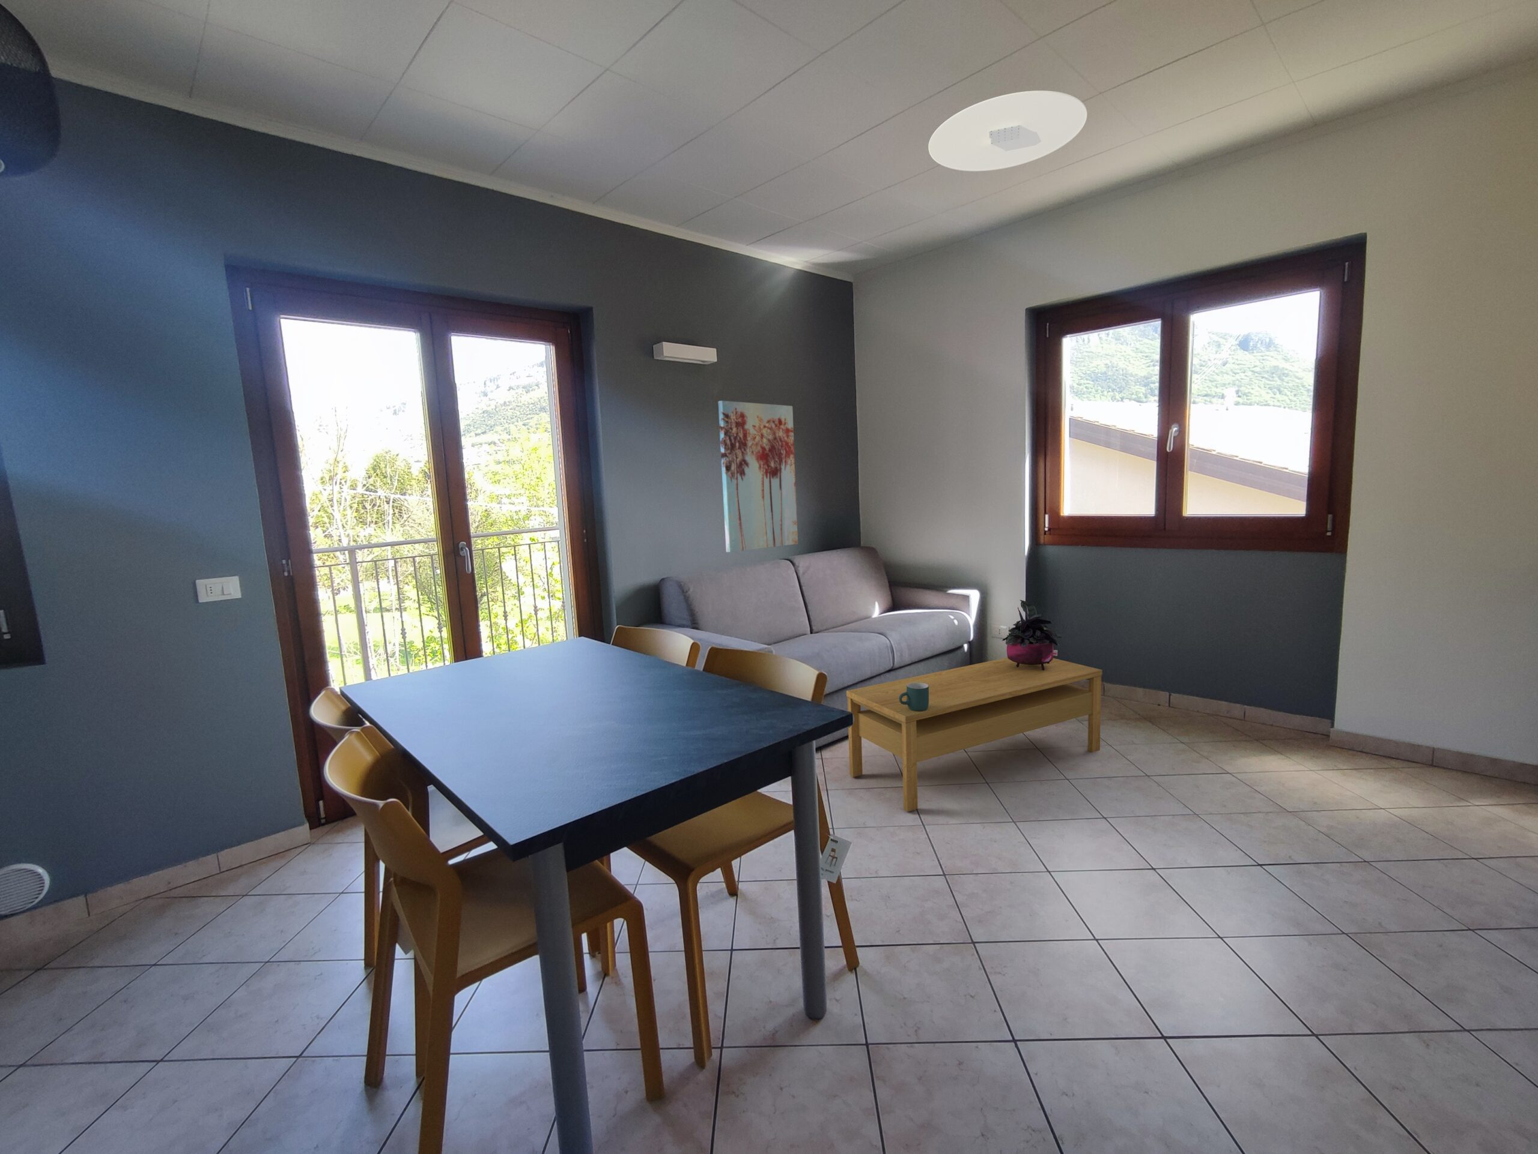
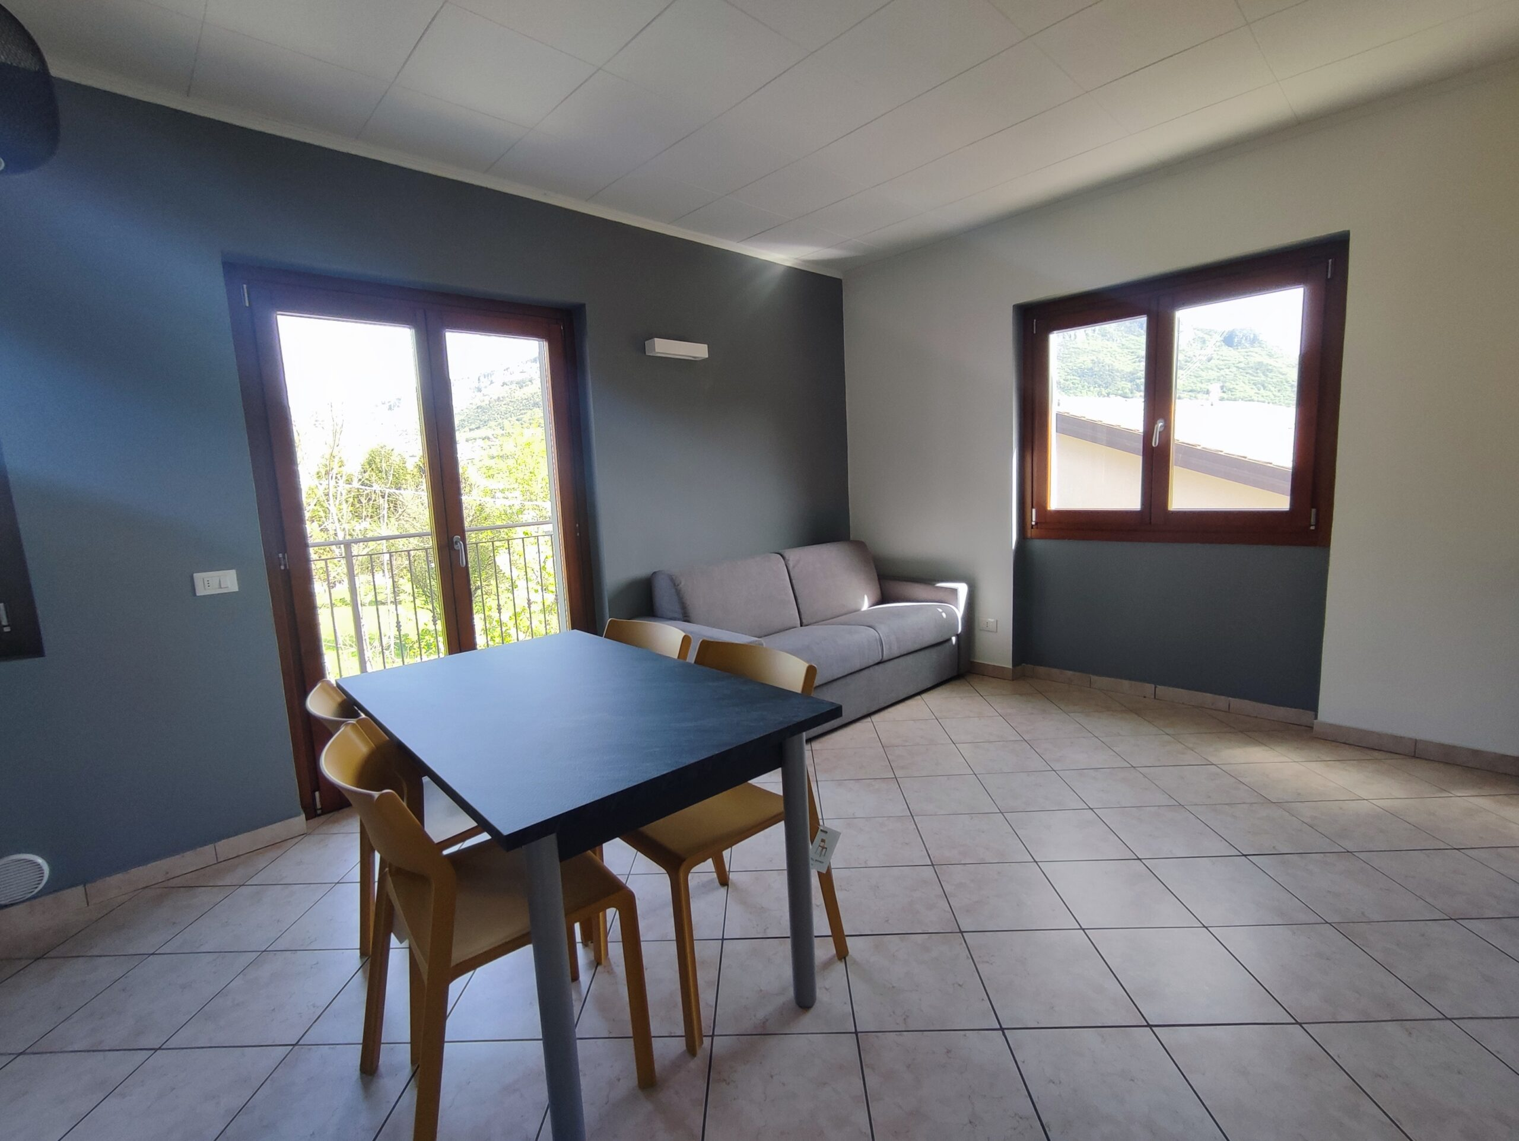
- wall art [717,400,798,553]
- ceiling light [928,90,1088,172]
- mug [899,682,929,712]
- coffee table [845,657,1103,812]
- potted plant [1002,600,1063,670]
